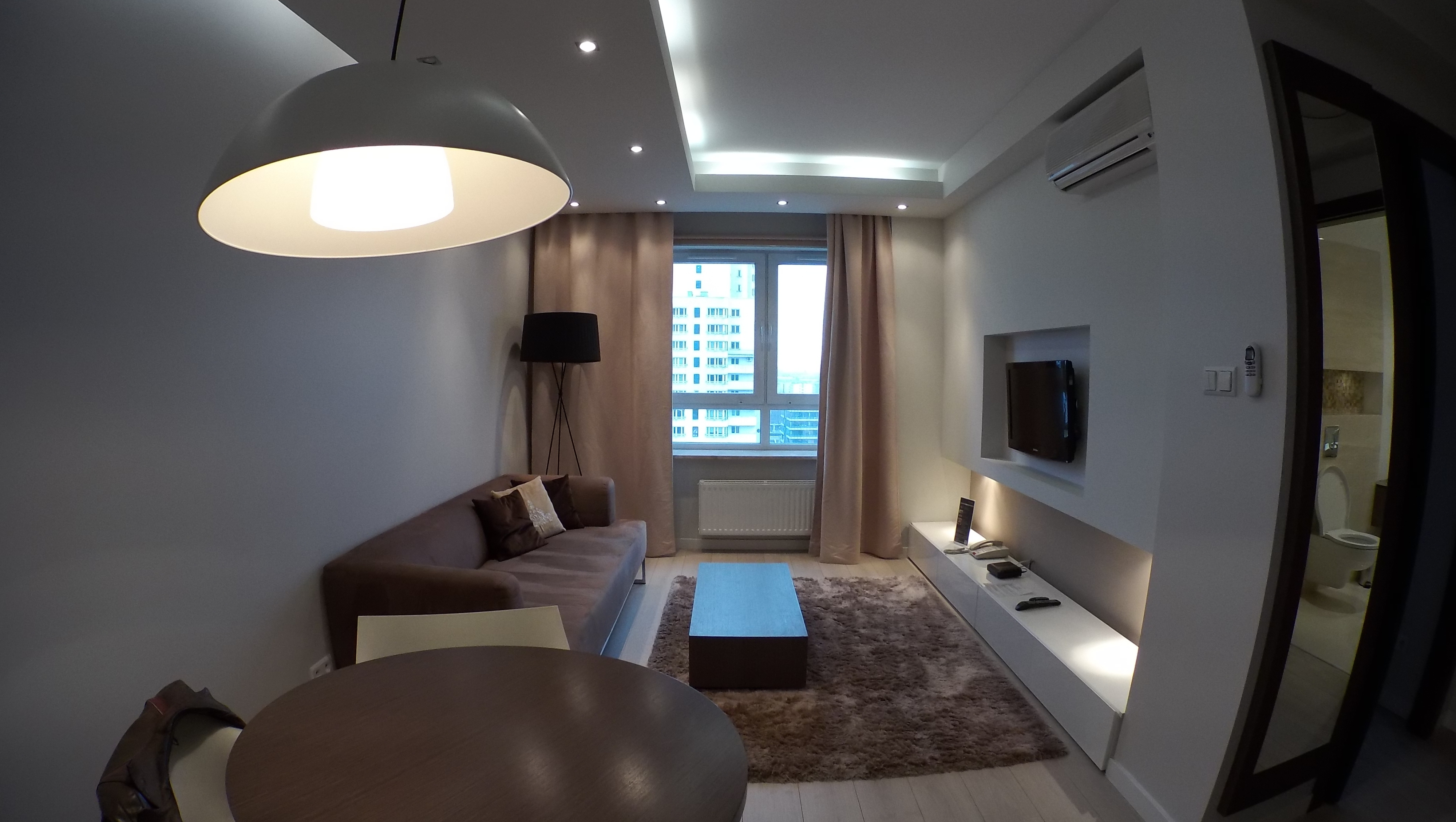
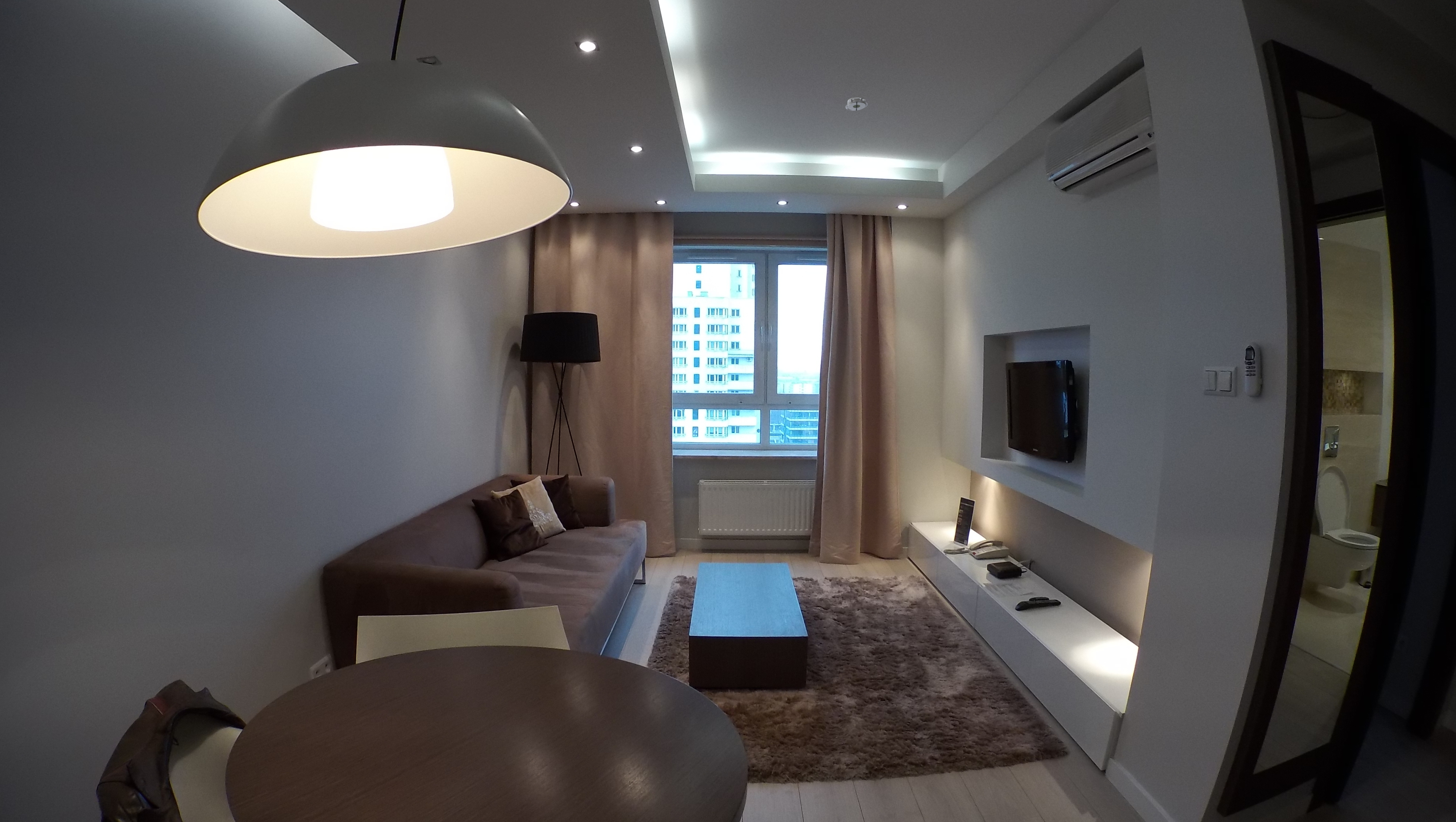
+ smoke detector [844,96,868,112]
